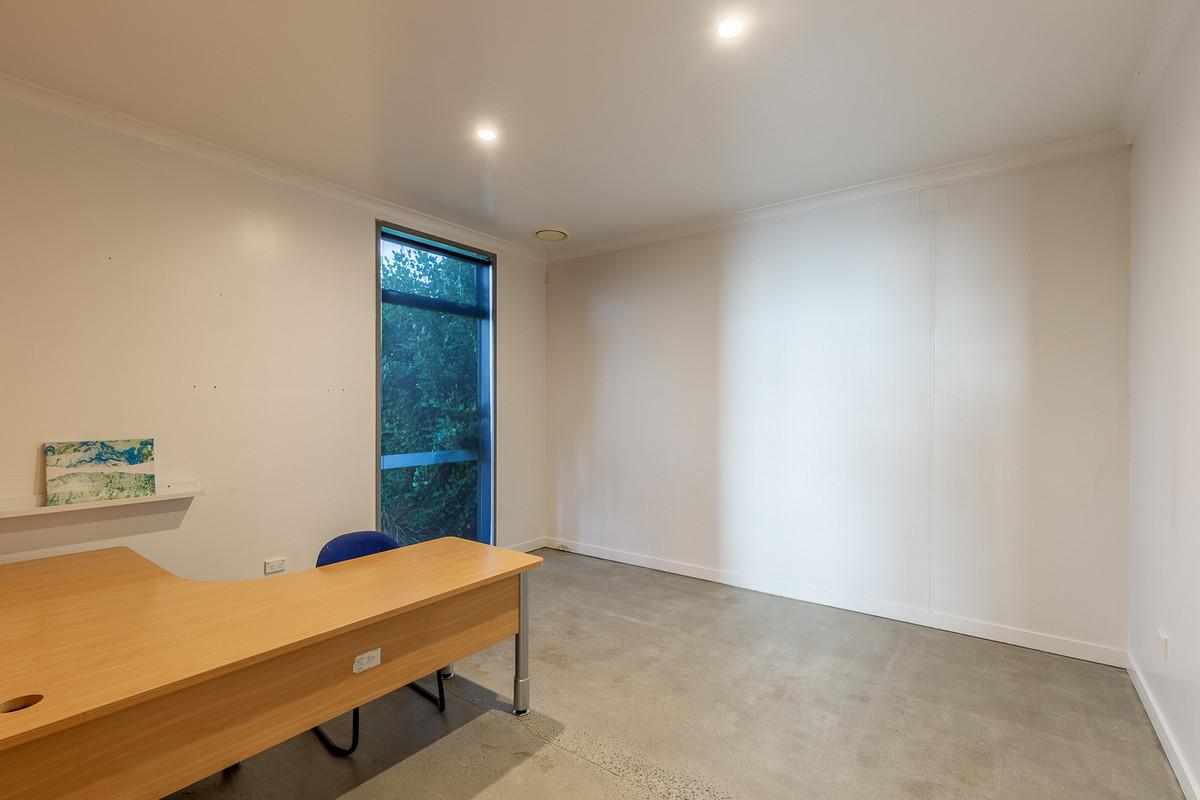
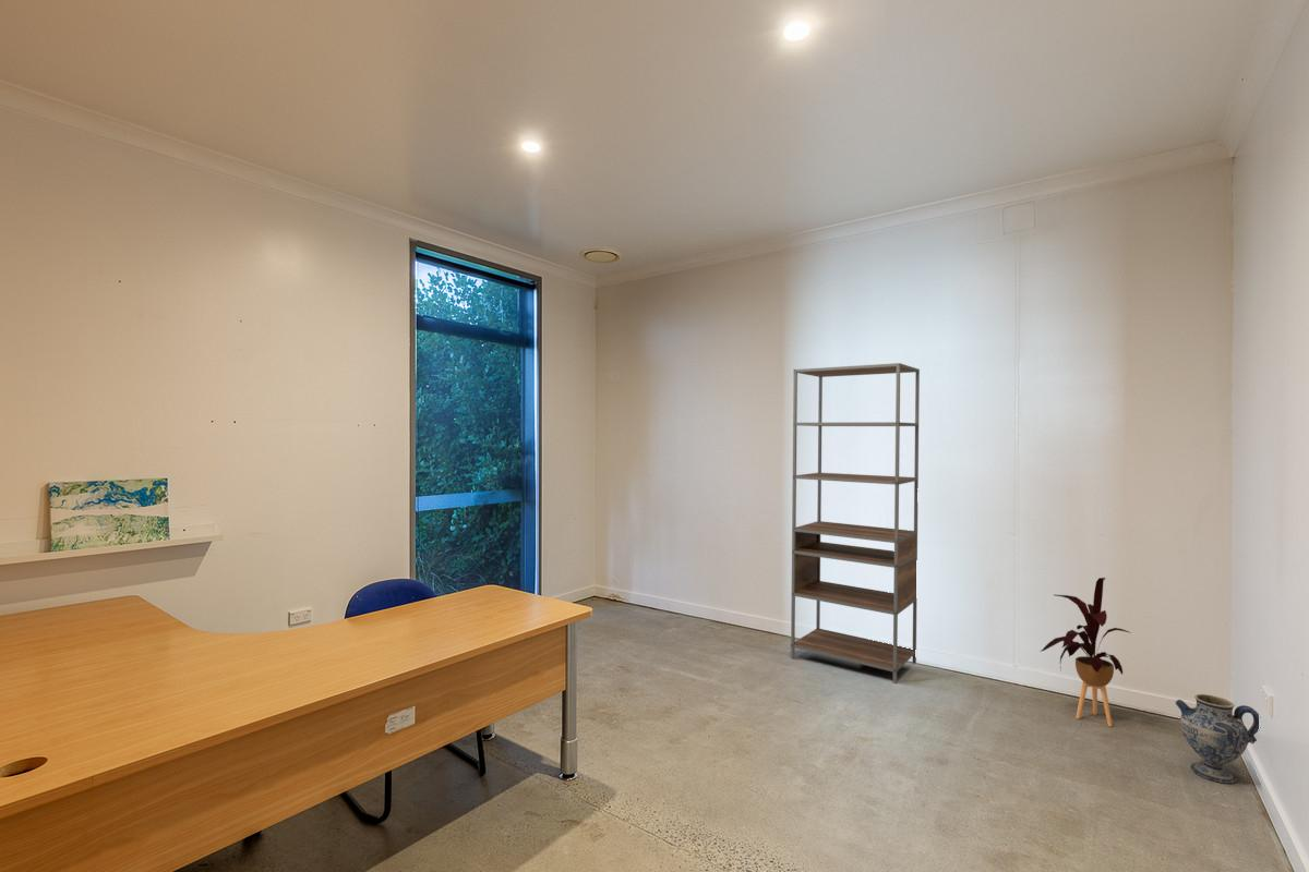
+ house plant [1038,577,1132,727]
+ shelving unit [790,362,921,685]
+ ceramic jug [1175,693,1260,784]
